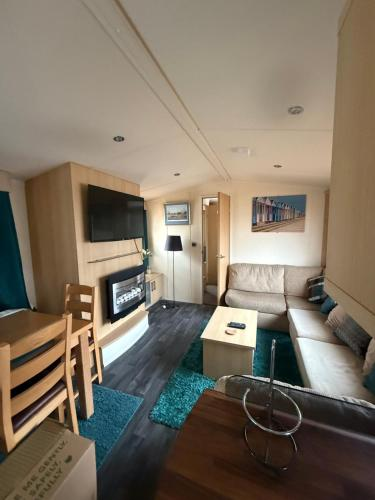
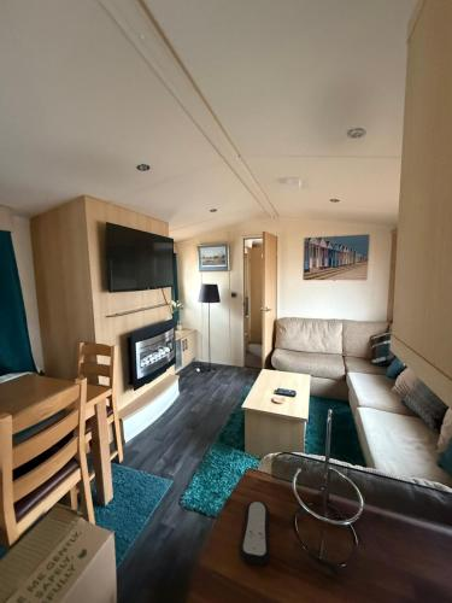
+ remote control [239,500,271,566]
